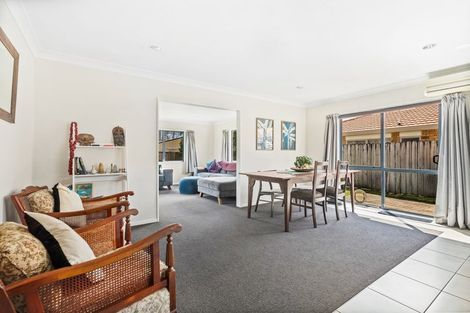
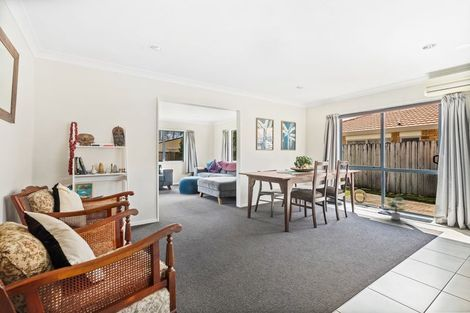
+ potted plant [384,196,408,221]
